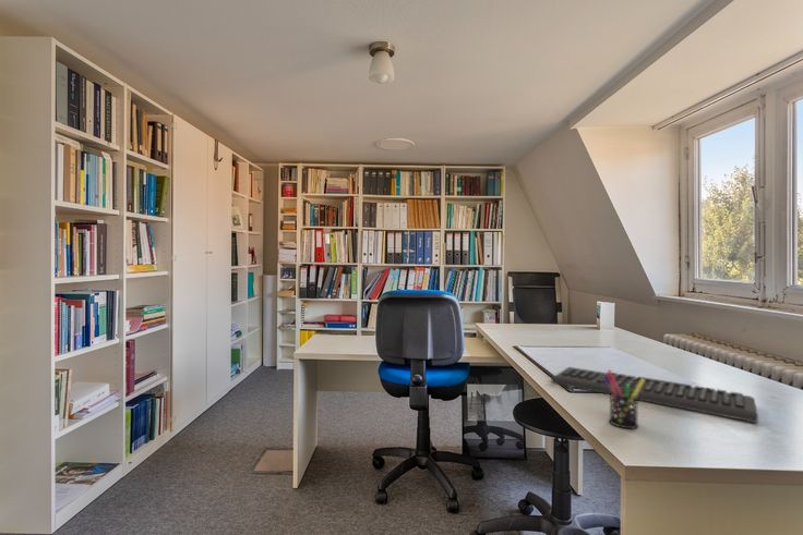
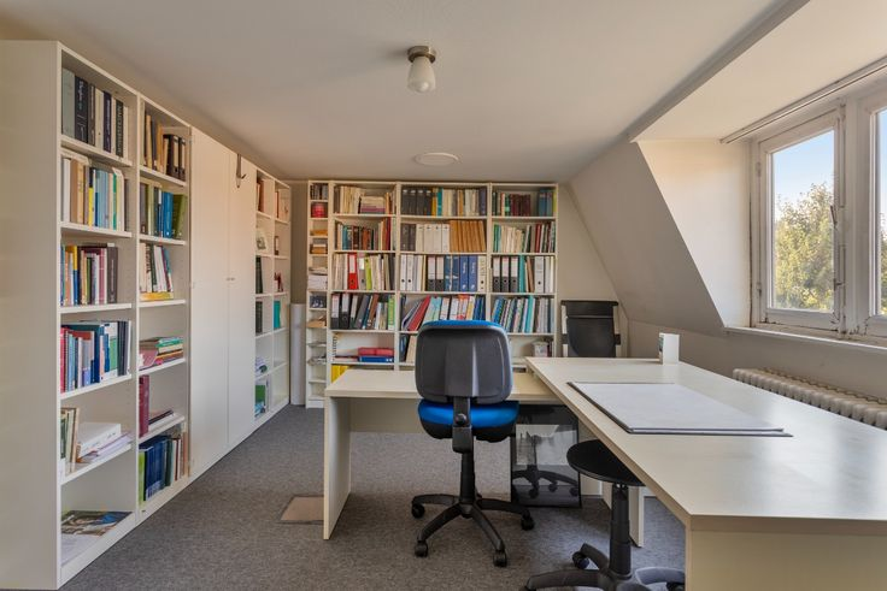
- keyboard [551,366,759,424]
- pen holder [602,369,645,429]
